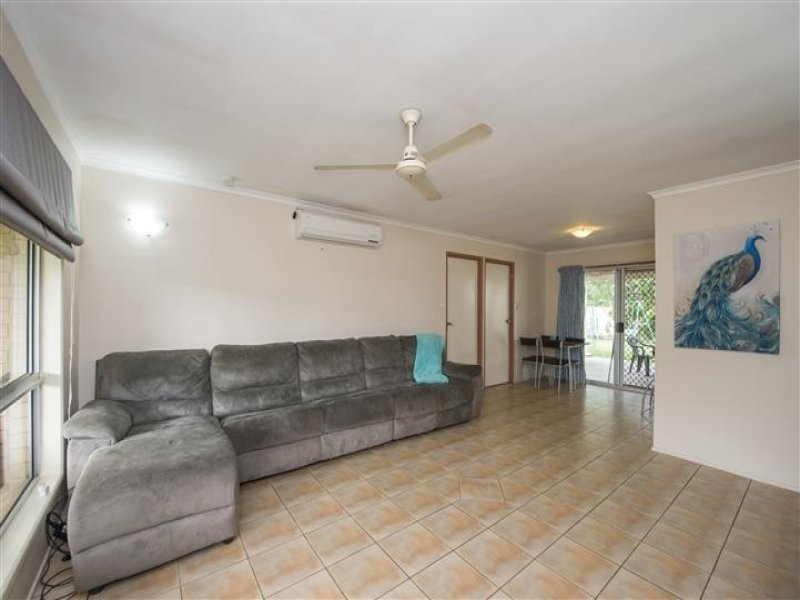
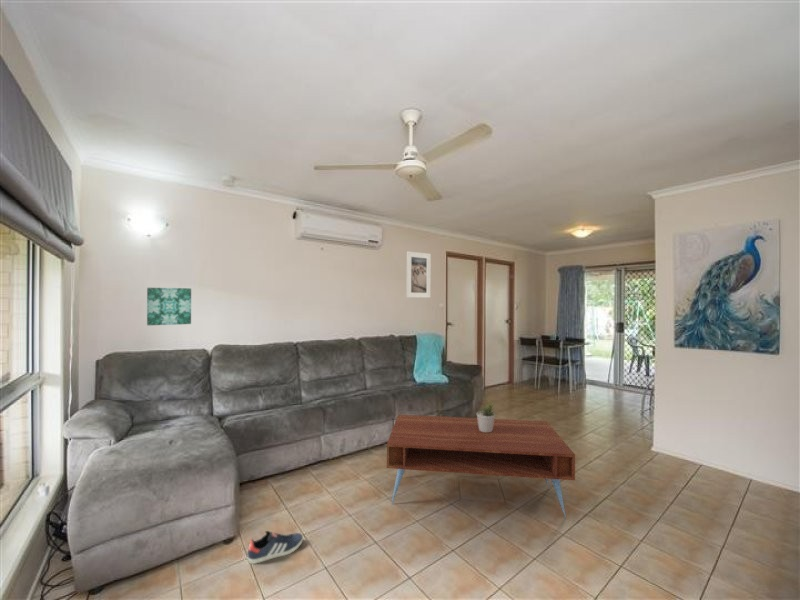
+ potted plant [476,401,498,432]
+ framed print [405,250,432,299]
+ sneaker [246,530,304,565]
+ coffee table [386,414,576,519]
+ wall art [146,287,192,326]
